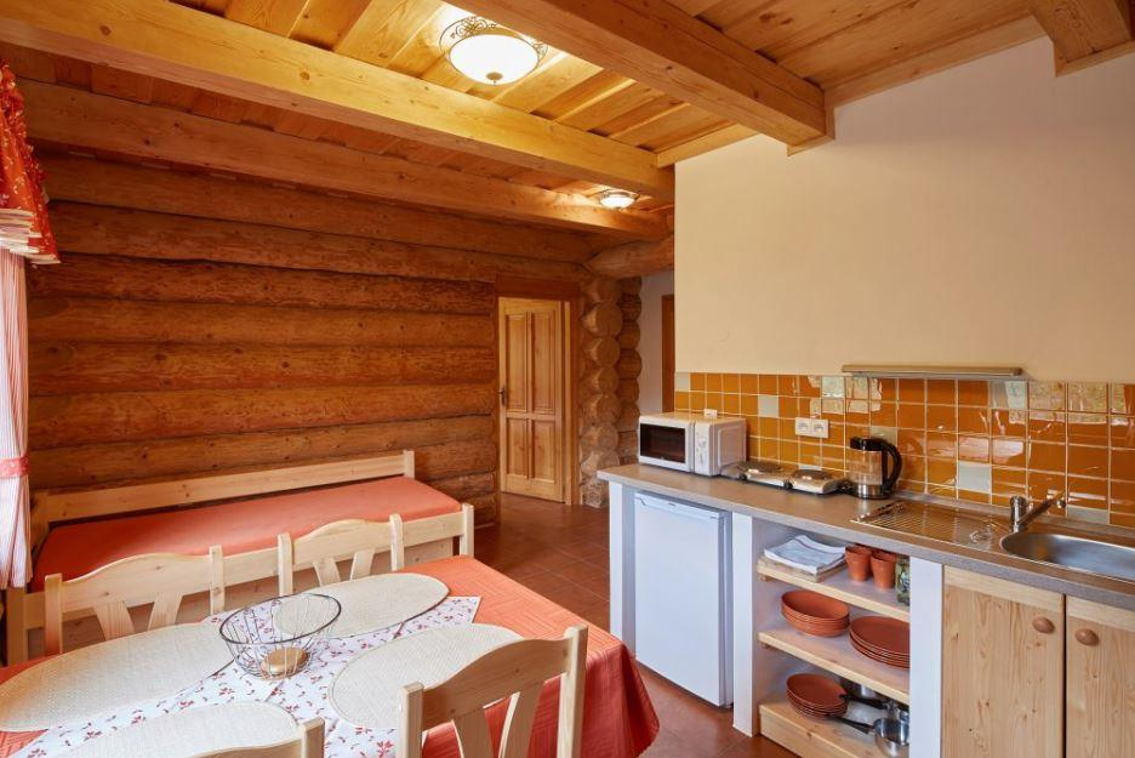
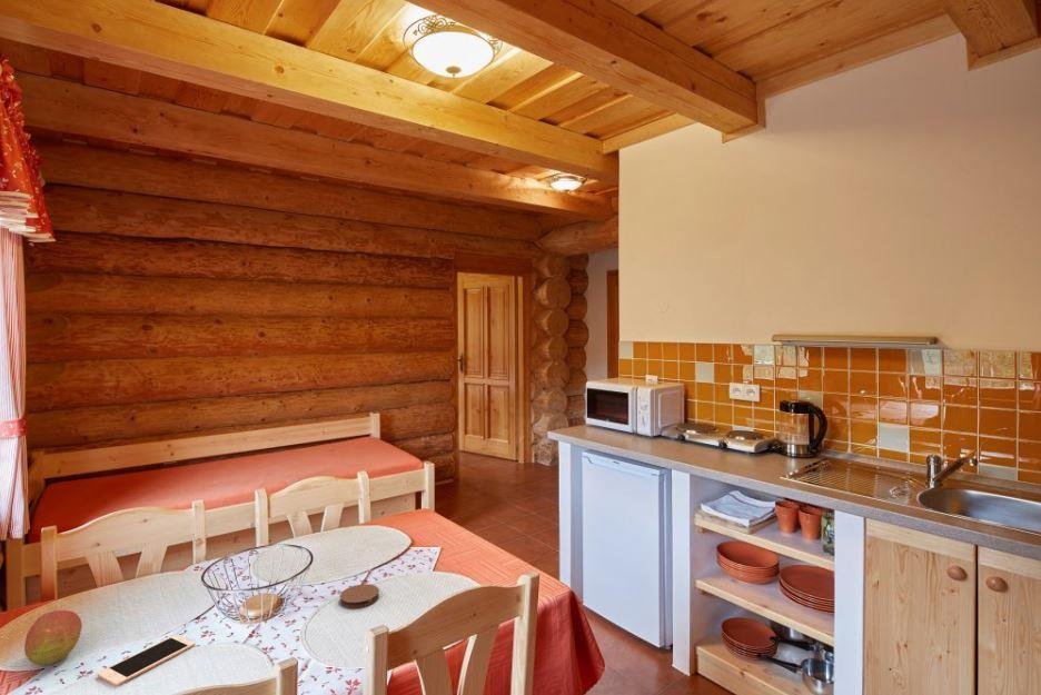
+ coaster [339,583,380,609]
+ cell phone [96,634,196,687]
+ fruit [23,609,83,666]
